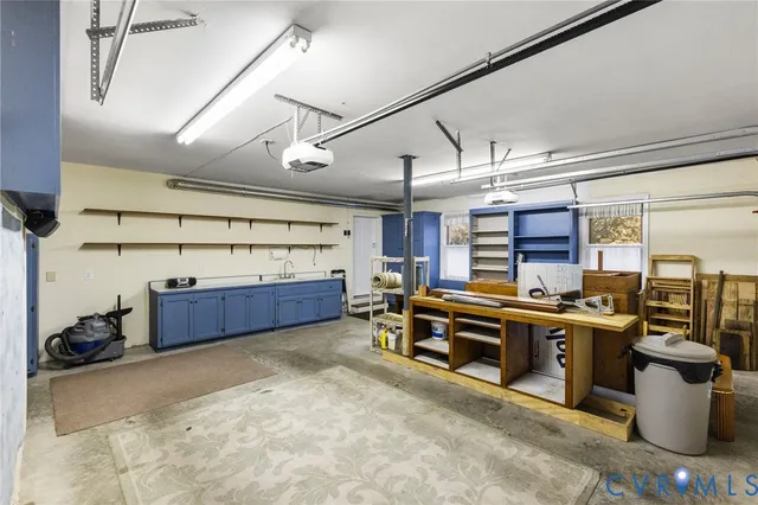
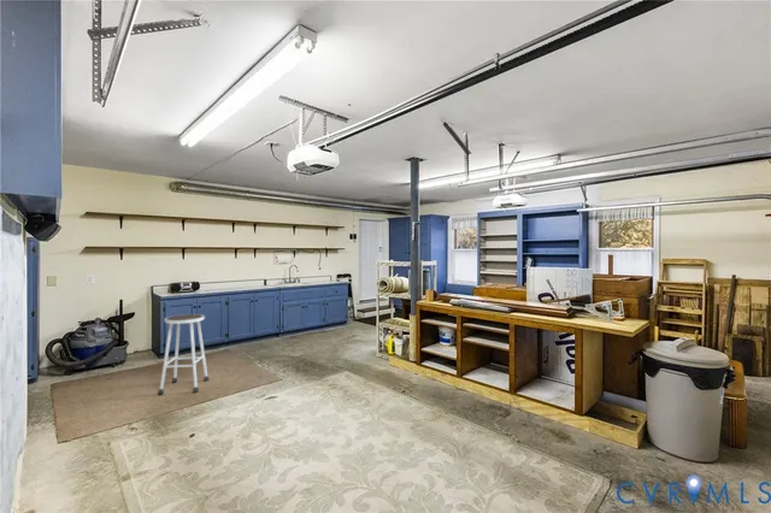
+ stool [157,313,211,395]
